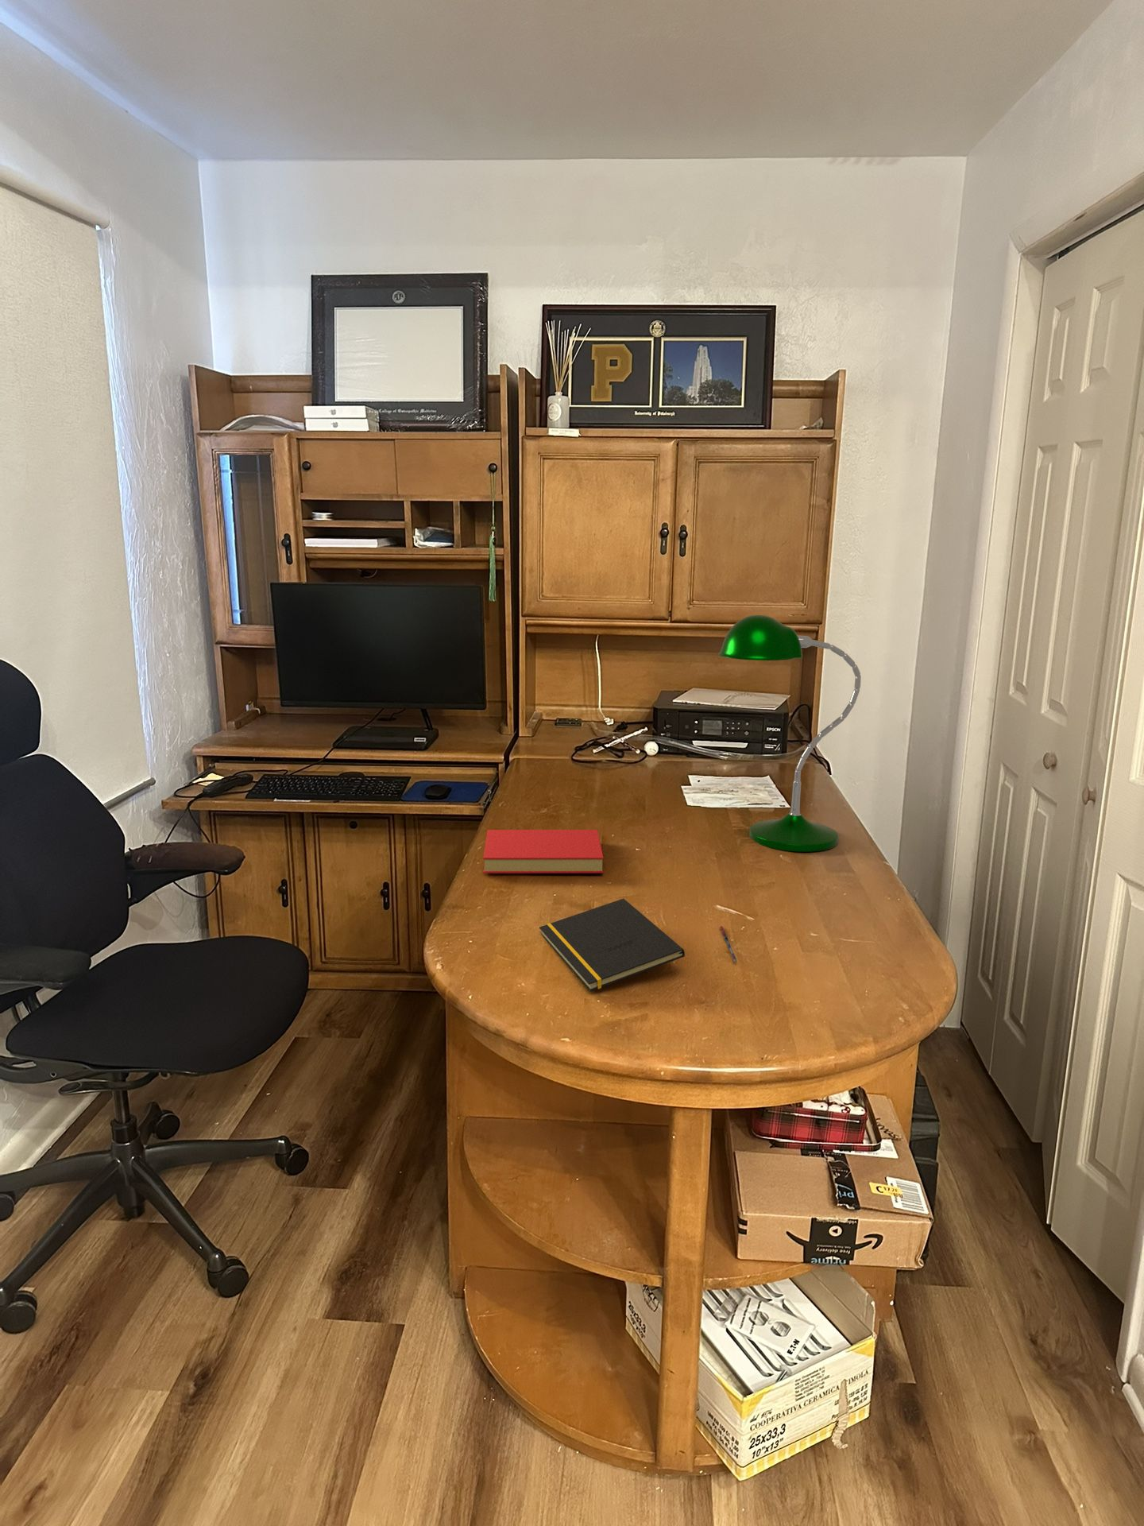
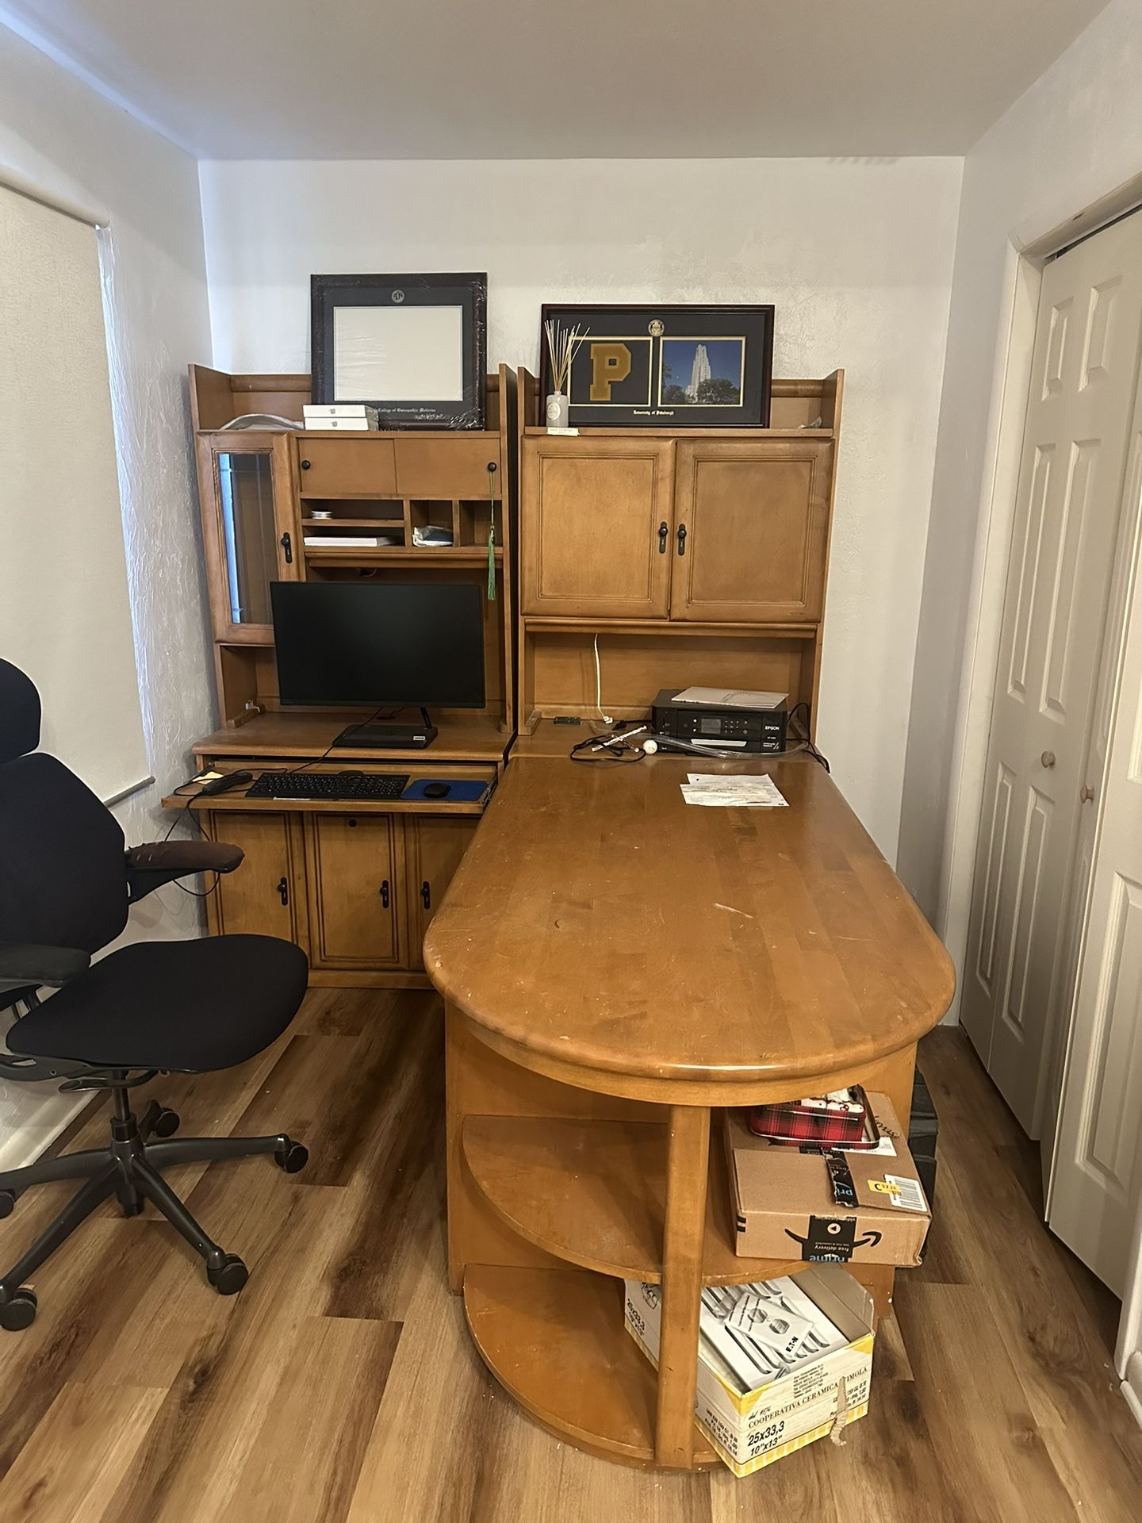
- notepad [538,898,686,991]
- pen [719,925,739,964]
- desk lamp [717,614,862,853]
- book [482,829,604,875]
